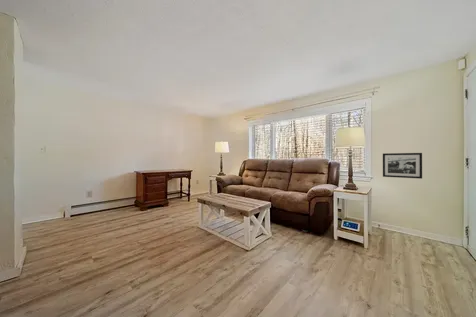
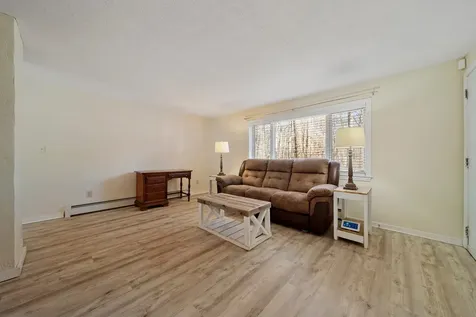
- picture frame [382,152,423,180]
